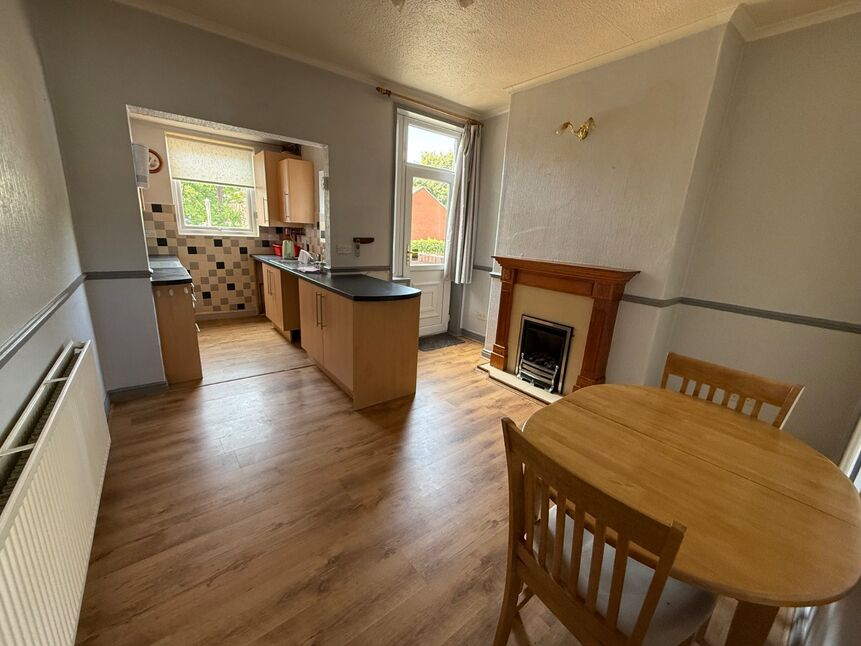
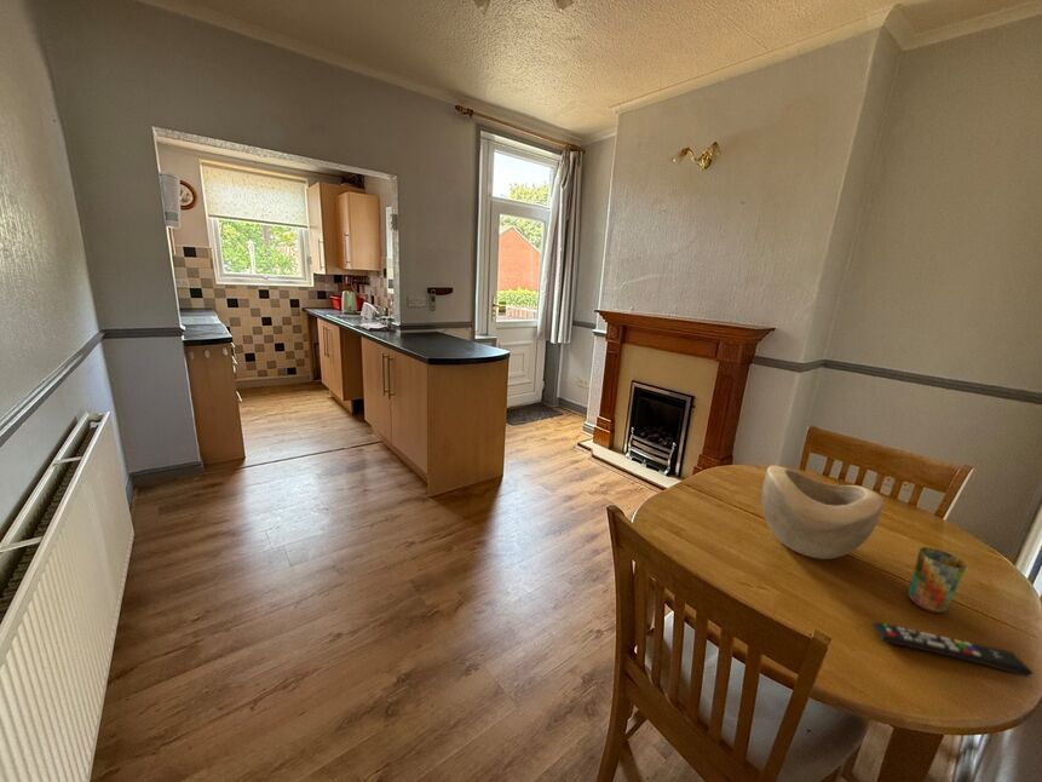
+ cup [908,546,967,614]
+ remote control [871,621,1034,678]
+ decorative bowl [761,465,885,560]
